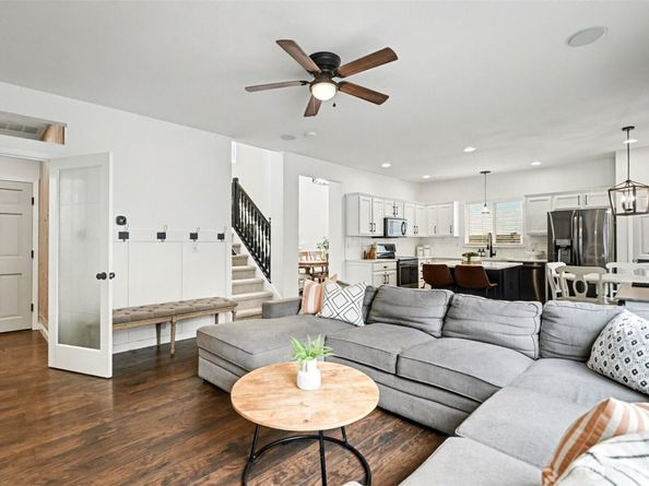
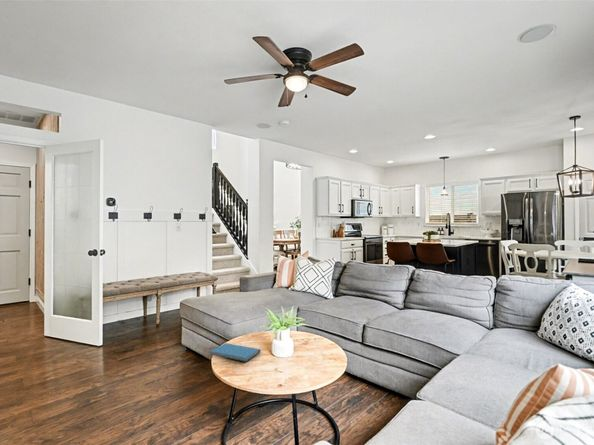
+ book [209,342,262,362]
